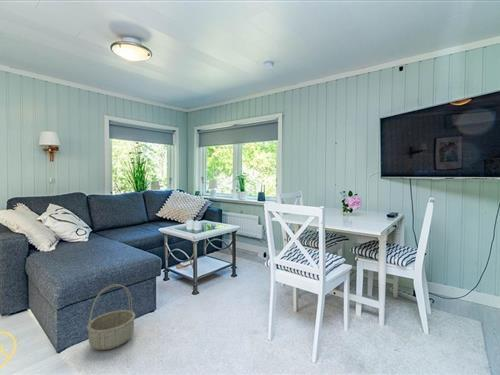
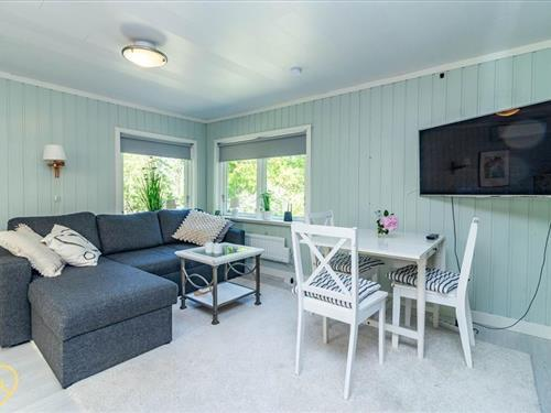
- basket [86,283,136,351]
